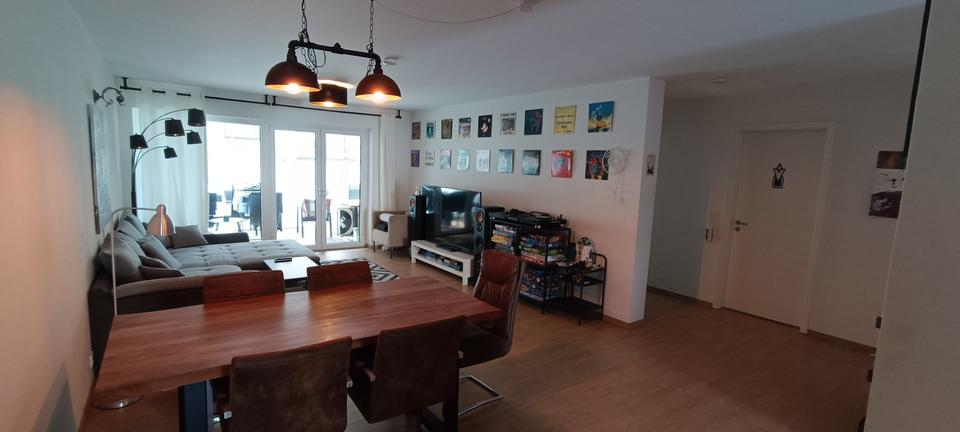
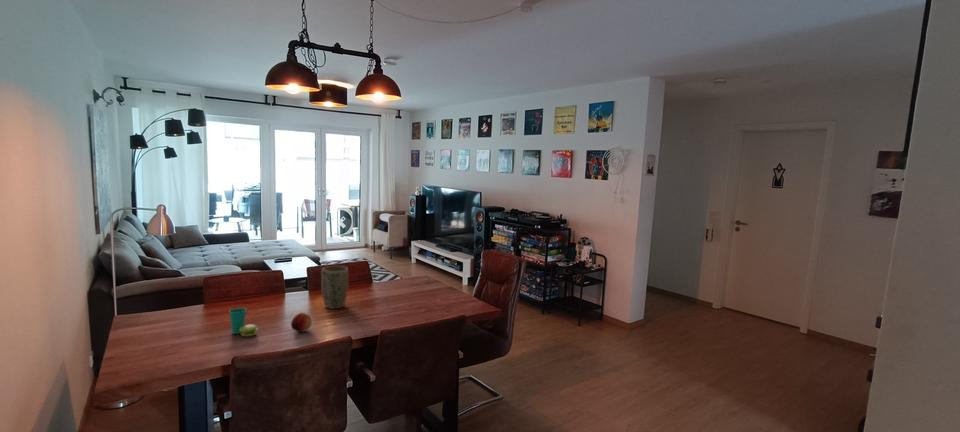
+ plant pot [320,265,349,310]
+ cup [228,307,258,337]
+ fruit [290,312,313,333]
